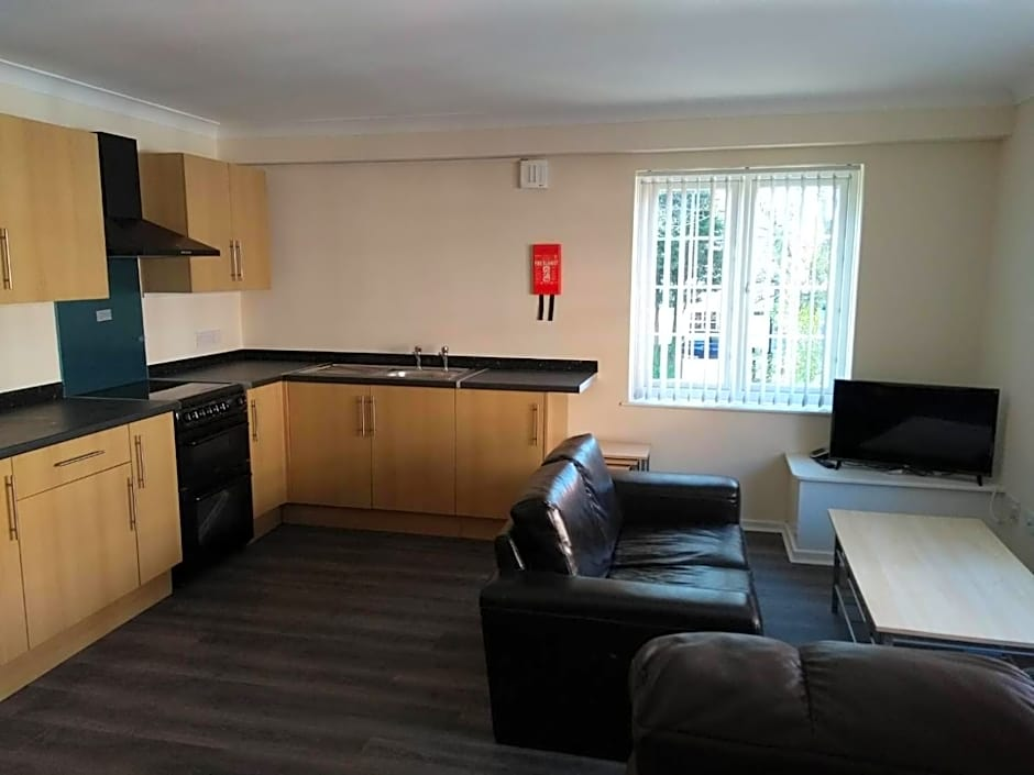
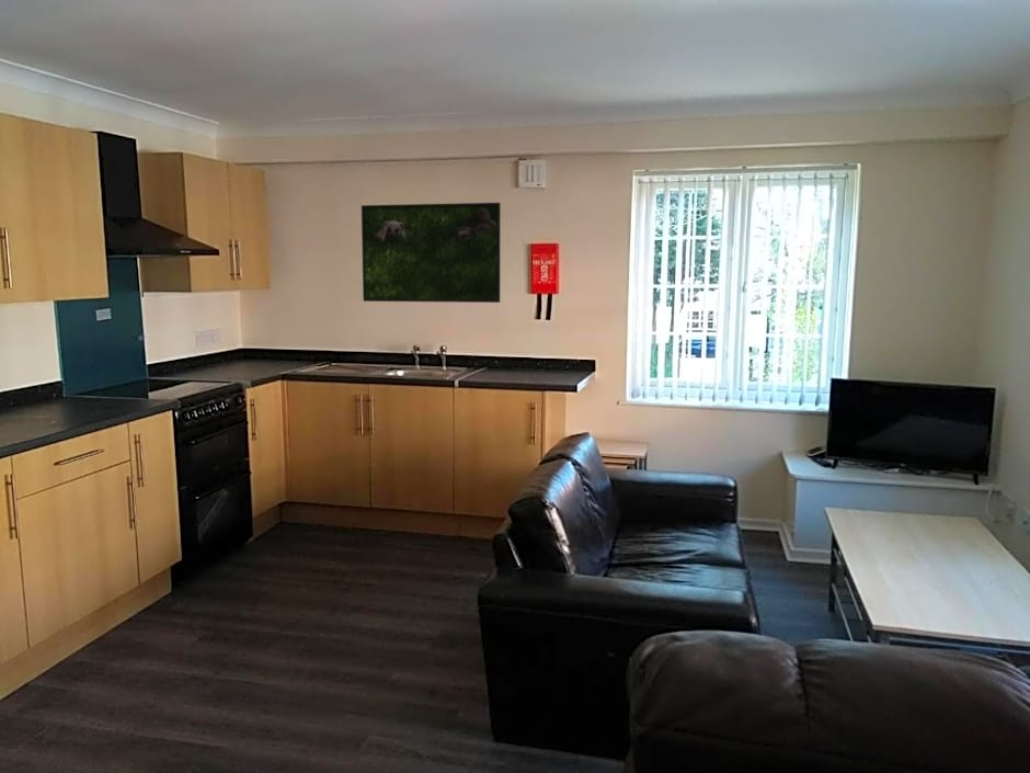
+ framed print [360,202,502,304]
